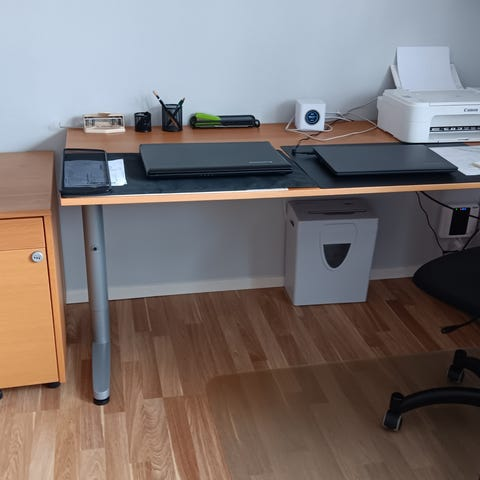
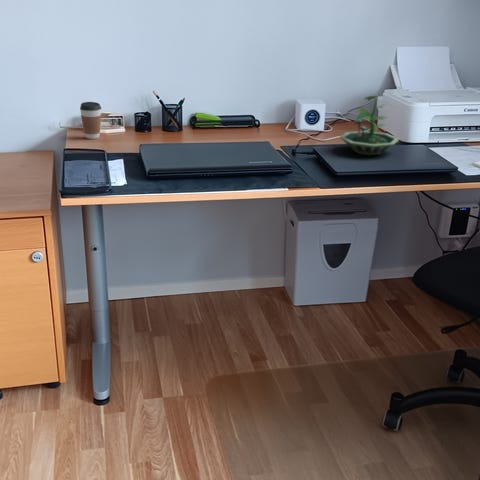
+ coffee cup [79,101,102,140]
+ terrarium [339,94,400,156]
